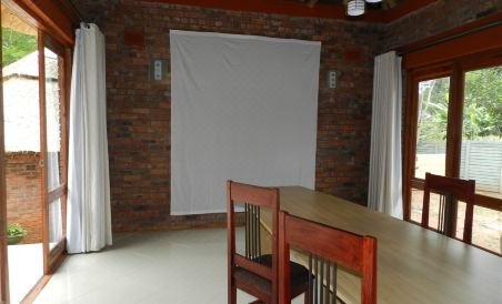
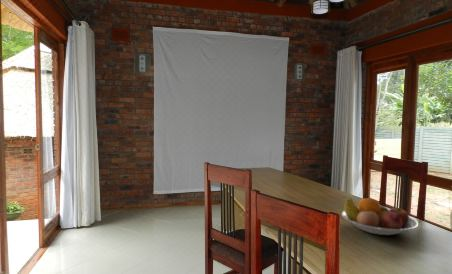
+ fruit bowl [341,197,419,236]
